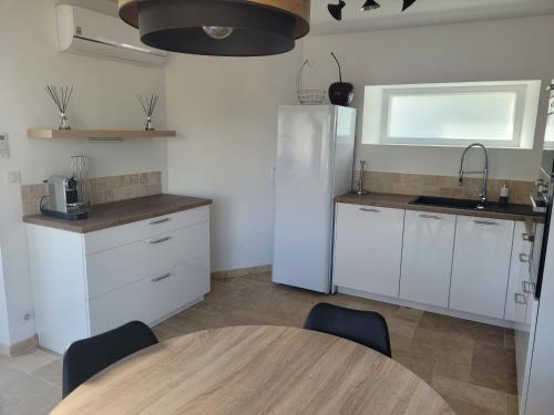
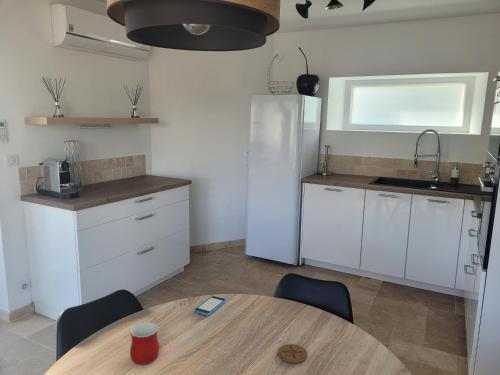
+ smartphone [193,295,227,317]
+ mug [129,321,160,366]
+ coaster [277,343,308,364]
